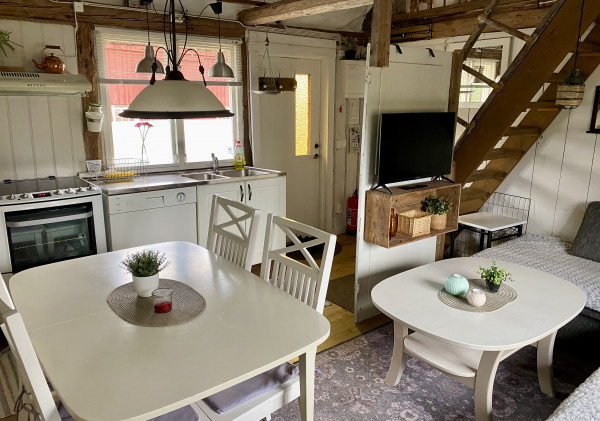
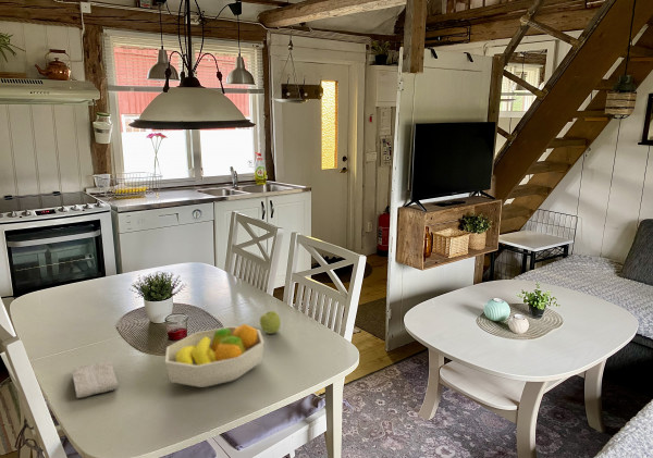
+ washcloth [72,360,120,399]
+ fruit bowl [164,323,264,388]
+ apple [259,310,282,335]
